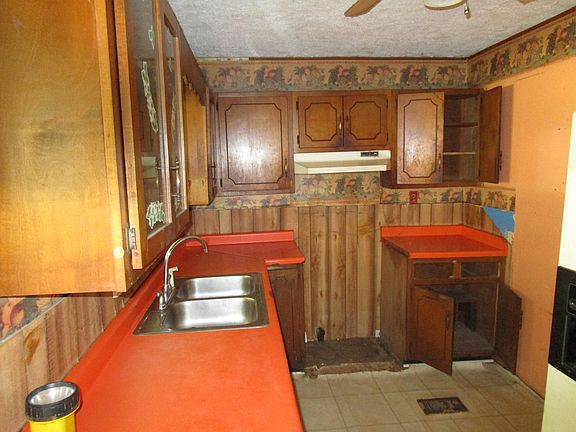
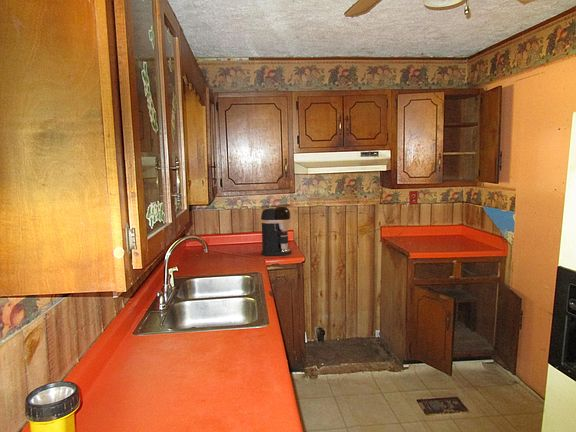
+ coffee maker [260,205,293,256]
